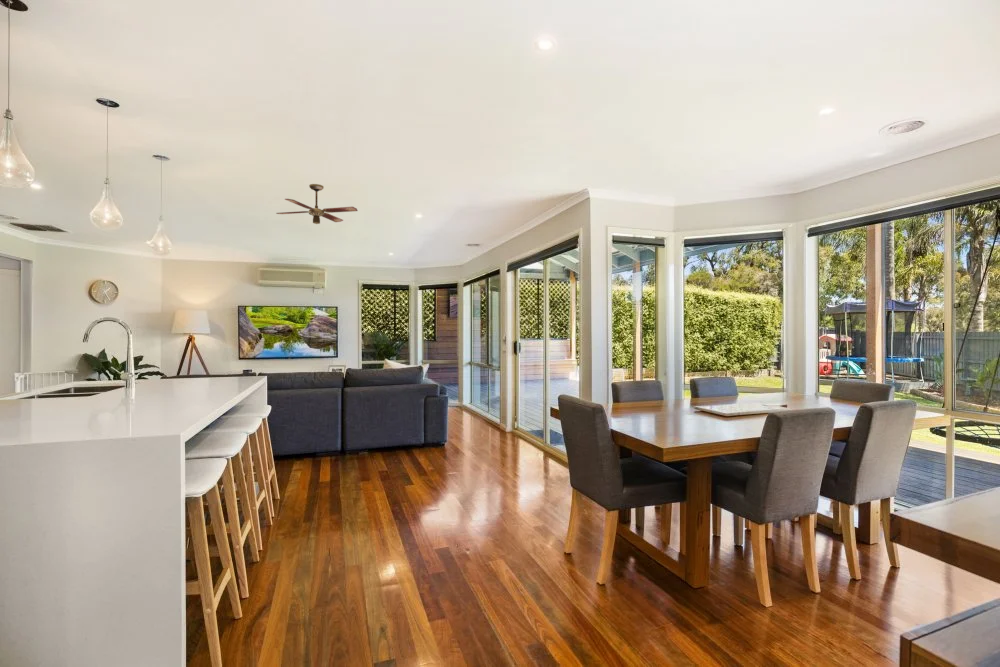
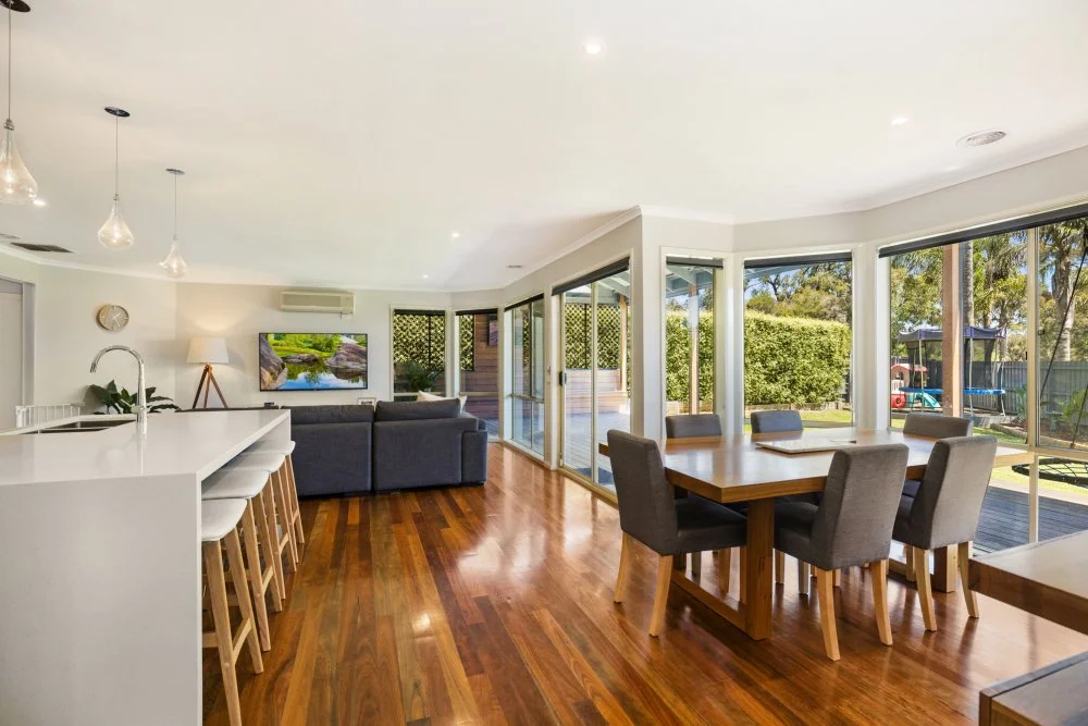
- ceiling fan [275,183,359,225]
